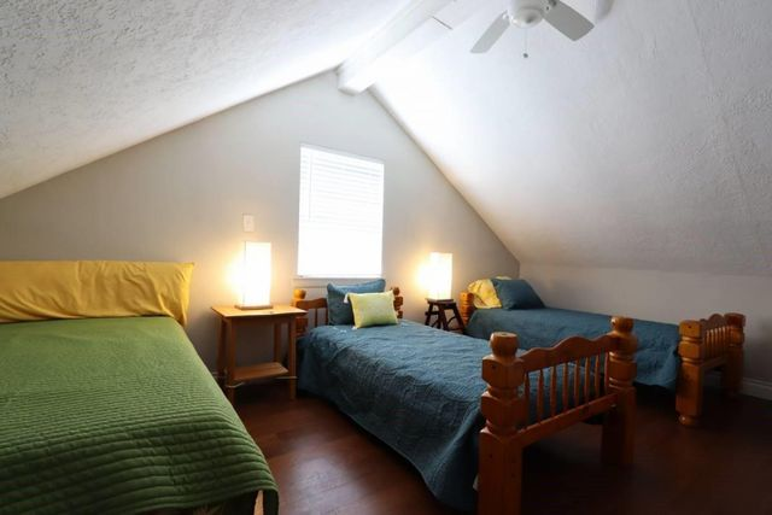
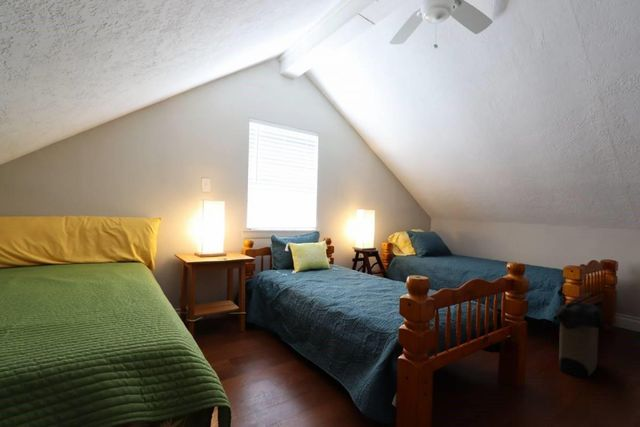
+ laundry hamper [552,291,607,379]
